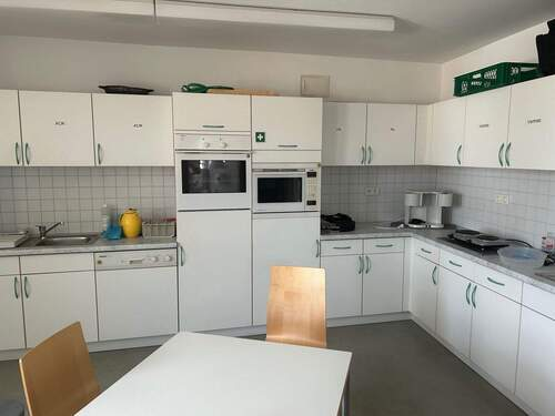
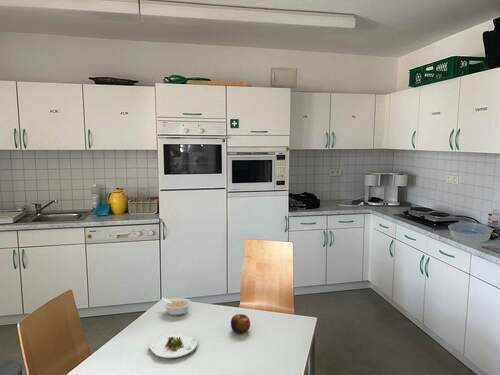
+ apple [230,313,251,335]
+ salad plate [148,331,199,360]
+ legume [161,297,192,317]
